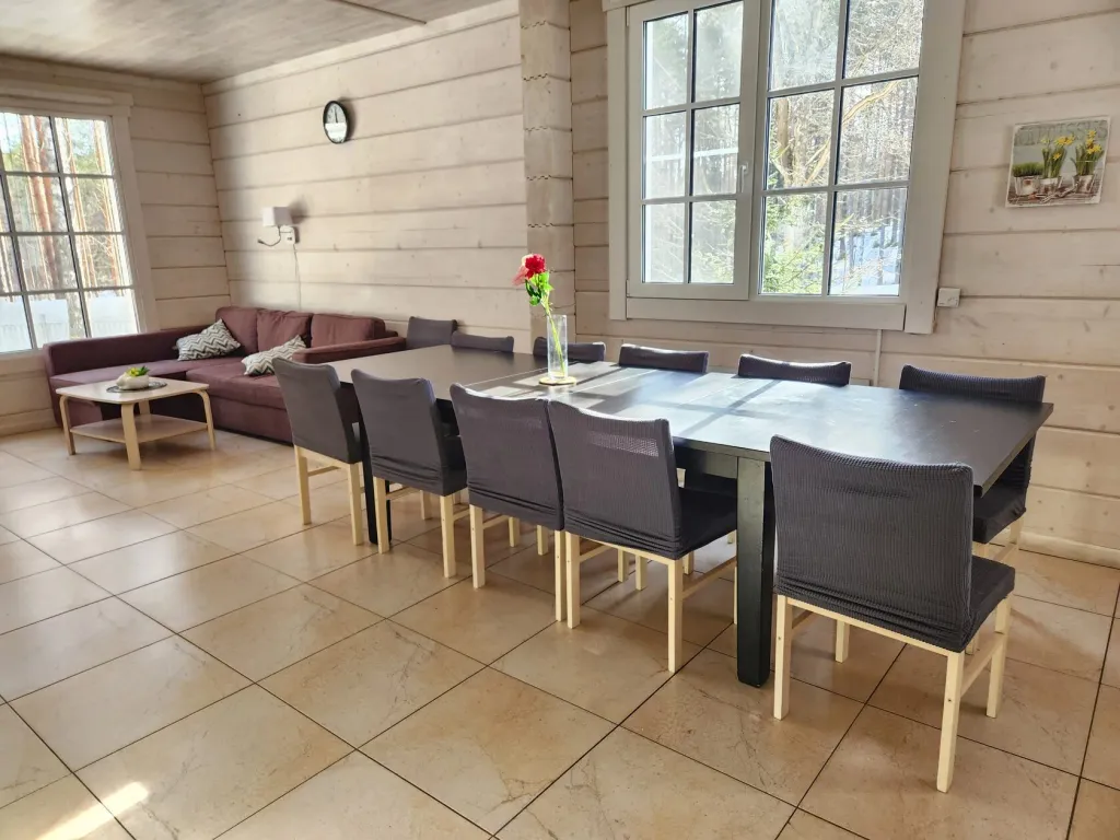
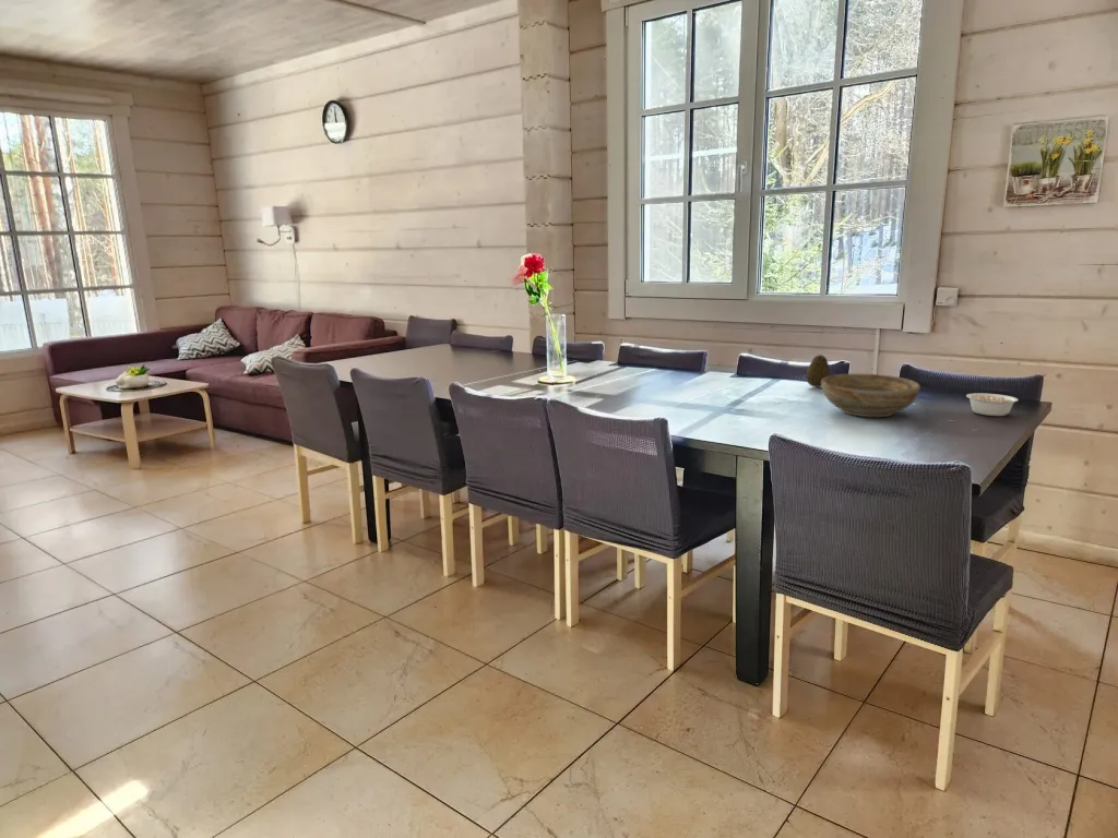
+ fruit [805,354,831,388]
+ bowl [821,373,921,418]
+ legume [965,393,1019,417]
